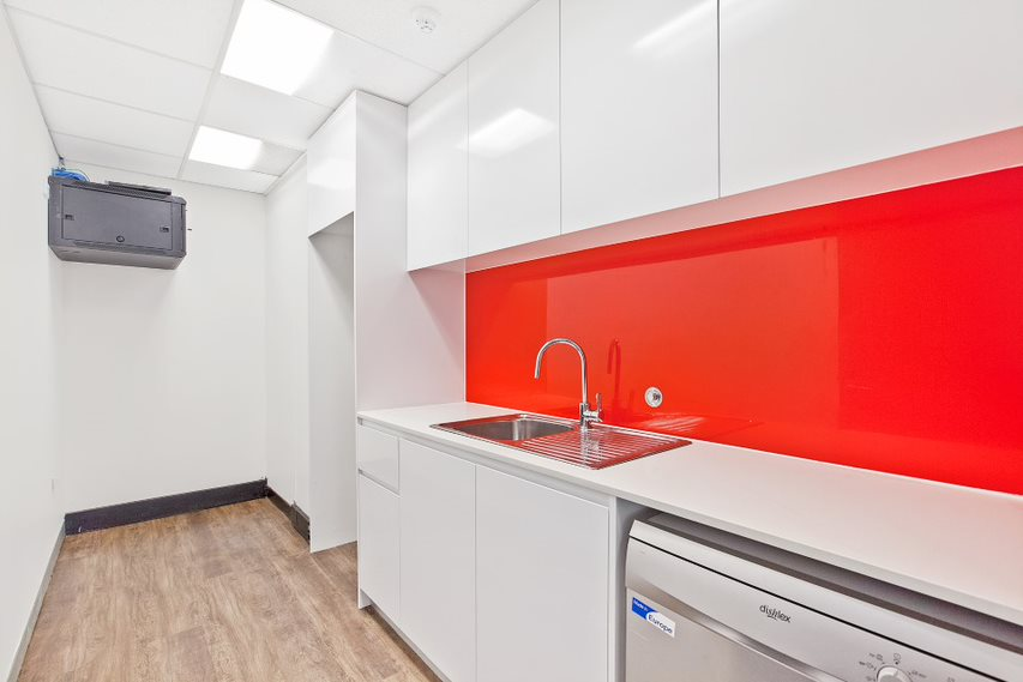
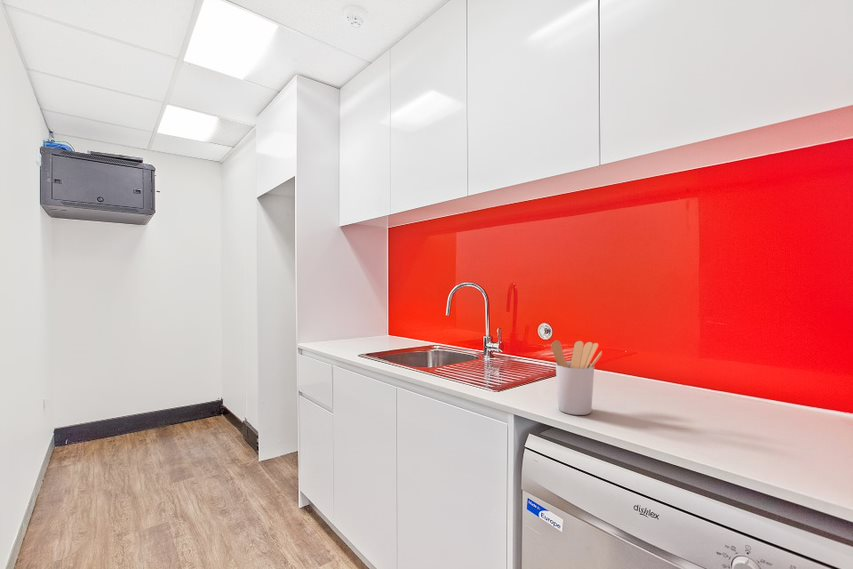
+ utensil holder [550,339,603,416]
